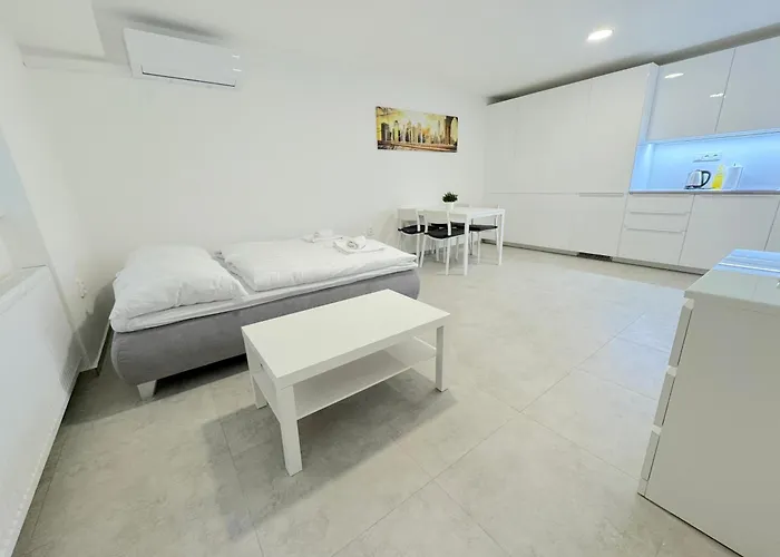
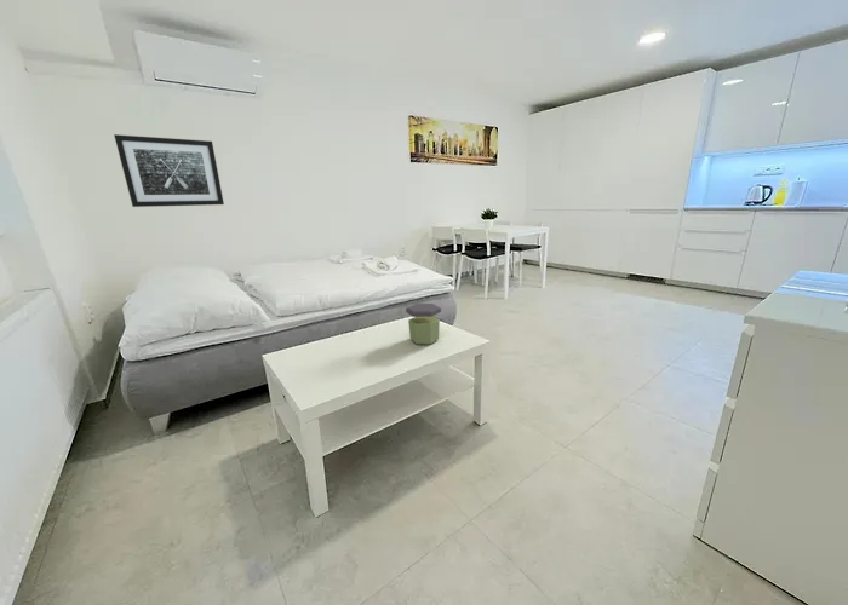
+ jar [405,302,442,346]
+ wall art [113,133,225,208]
